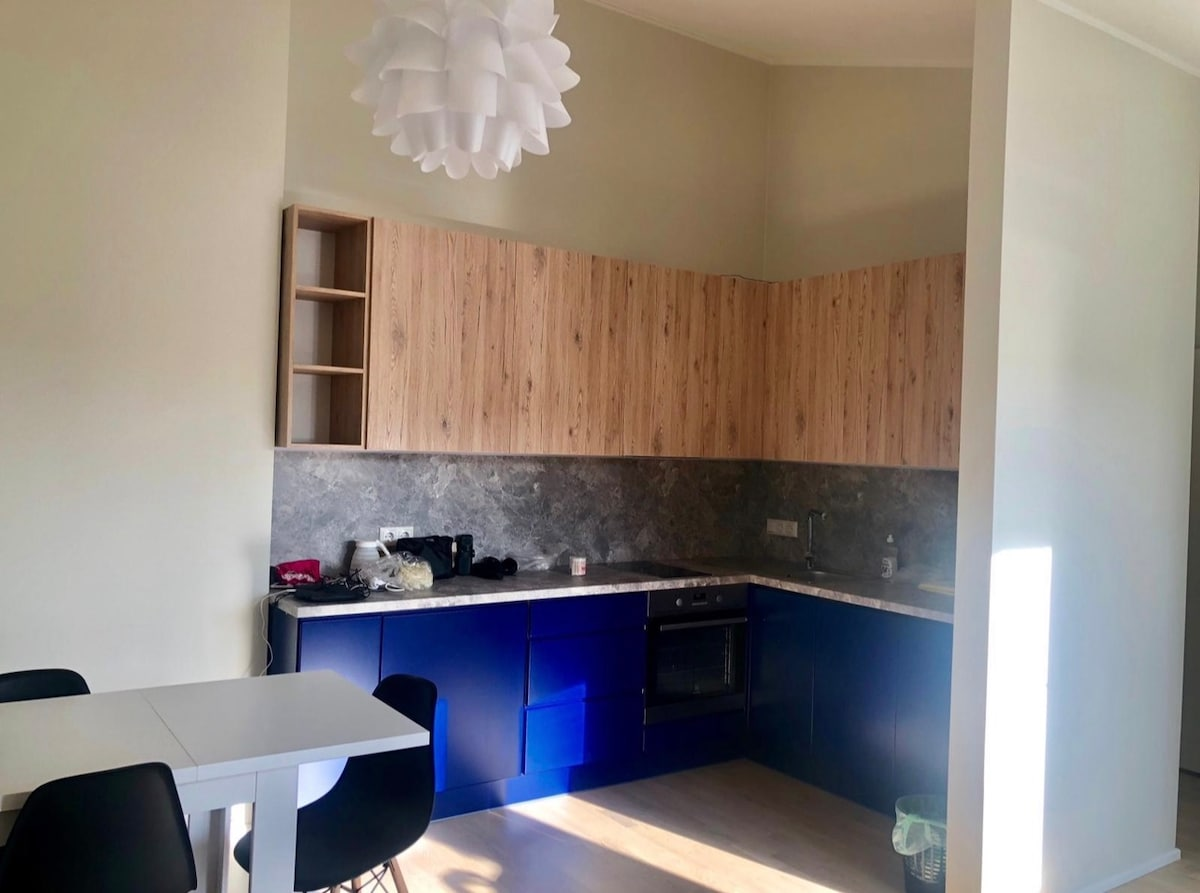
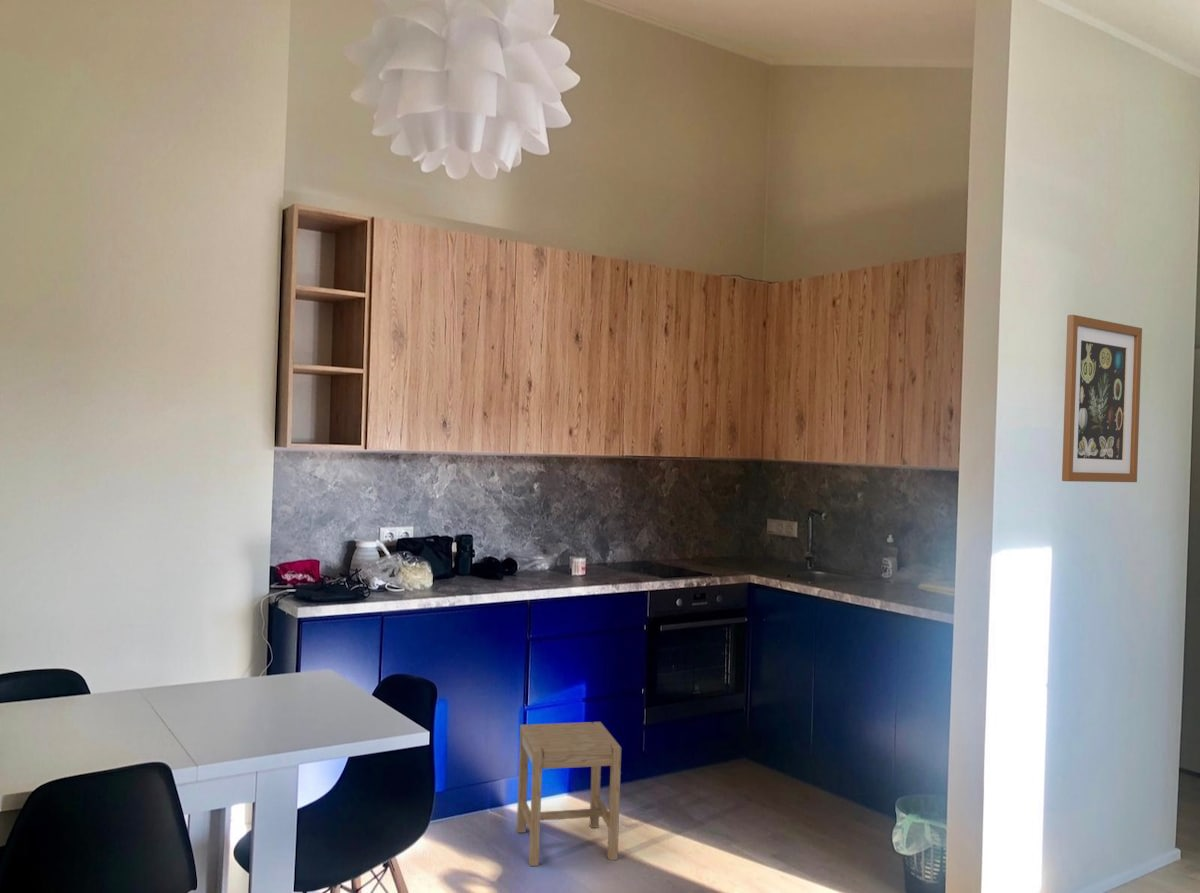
+ stool [516,721,622,867]
+ wall art [1061,314,1143,483]
